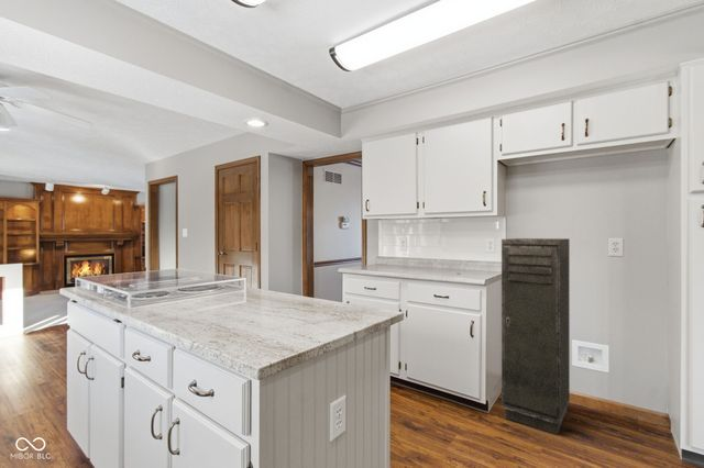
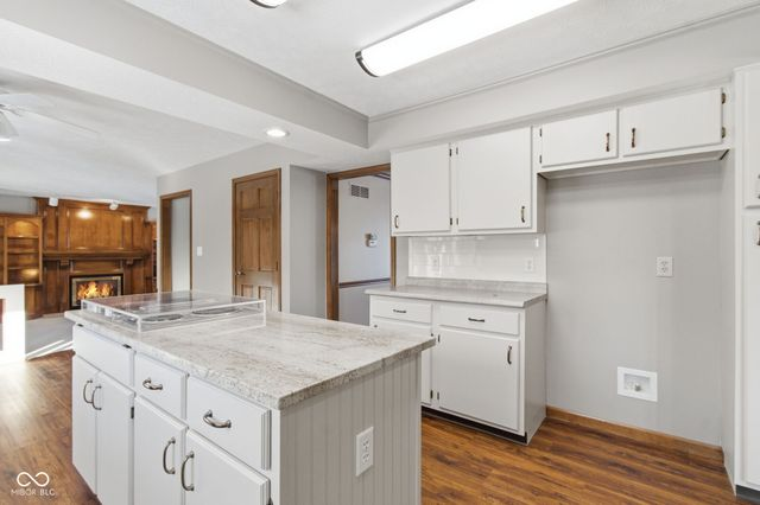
- storage cabinet [501,237,571,436]
